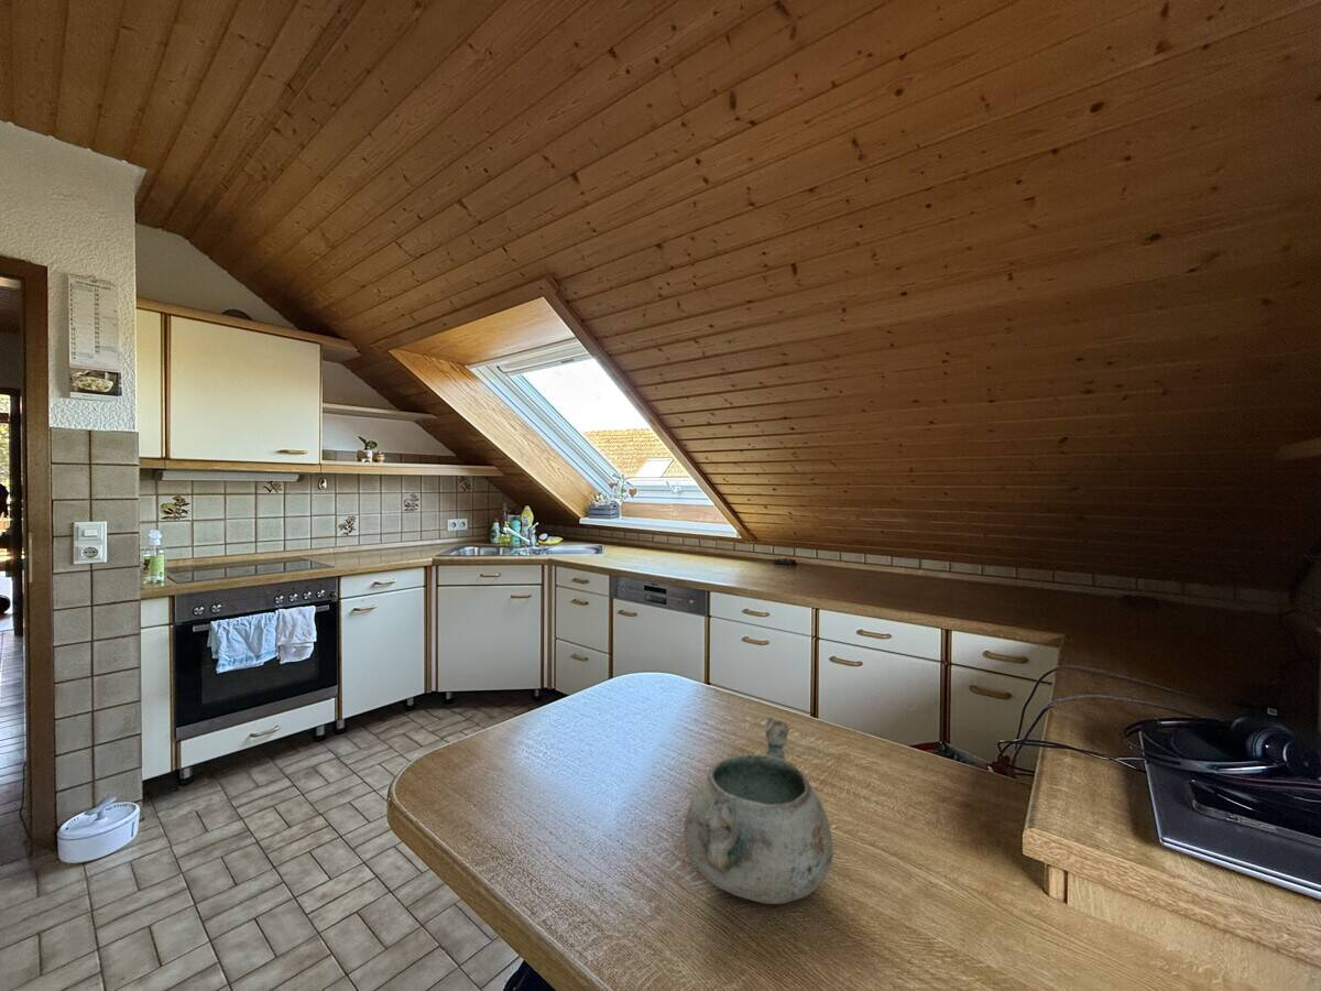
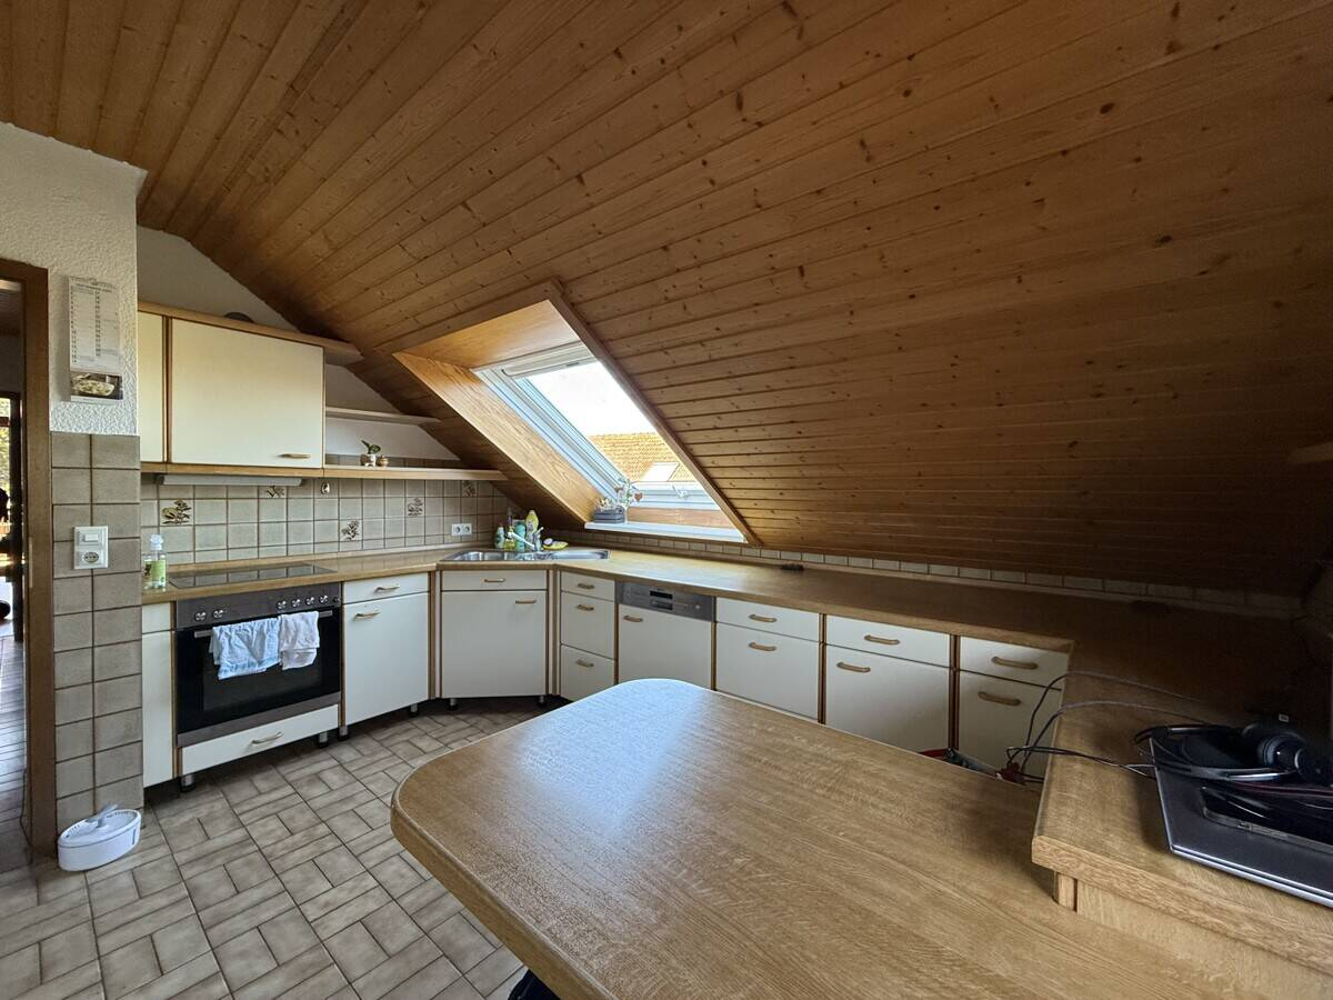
- decorative bowl [683,717,834,905]
